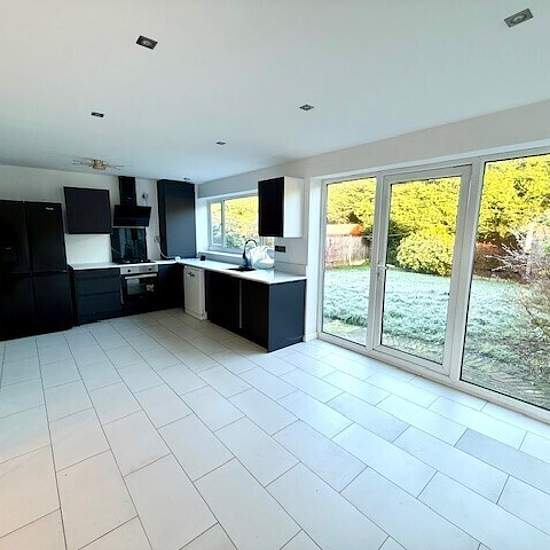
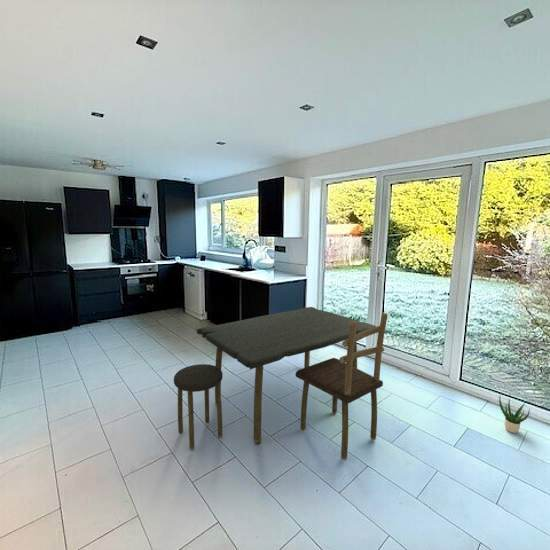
+ dining table [173,306,389,461]
+ potted plant [498,393,531,434]
